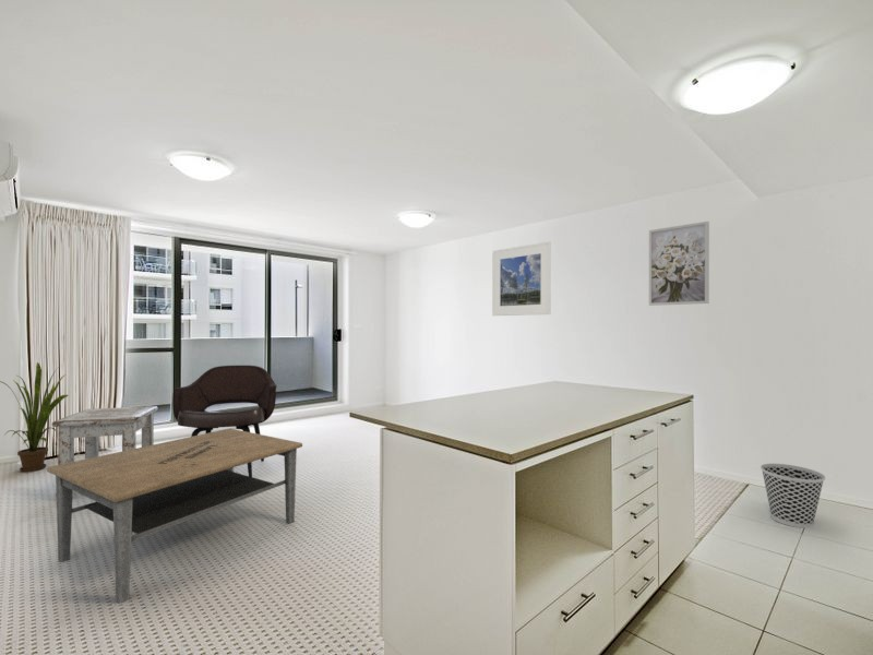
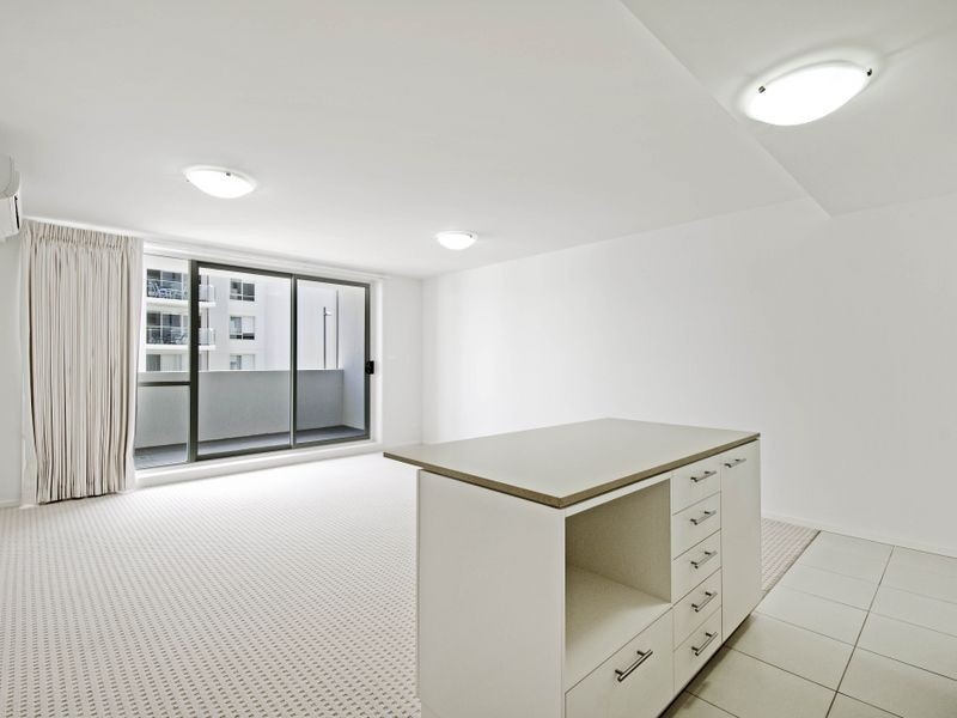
- house plant [0,361,69,473]
- stool [51,405,159,465]
- wall art [648,221,710,307]
- armchair [171,365,278,477]
- wastebasket [760,463,826,529]
- coffee table [46,428,303,605]
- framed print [491,240,552,317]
